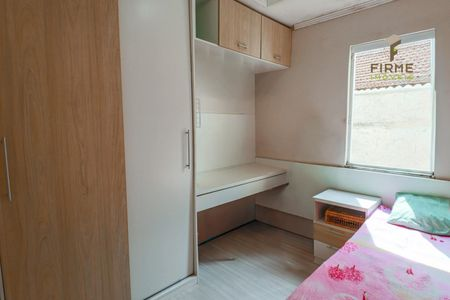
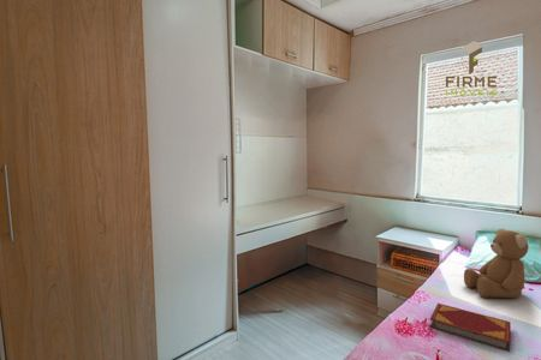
+ hardback book [428,302,512,353]
+ teddy bear [463,228,530,299]
